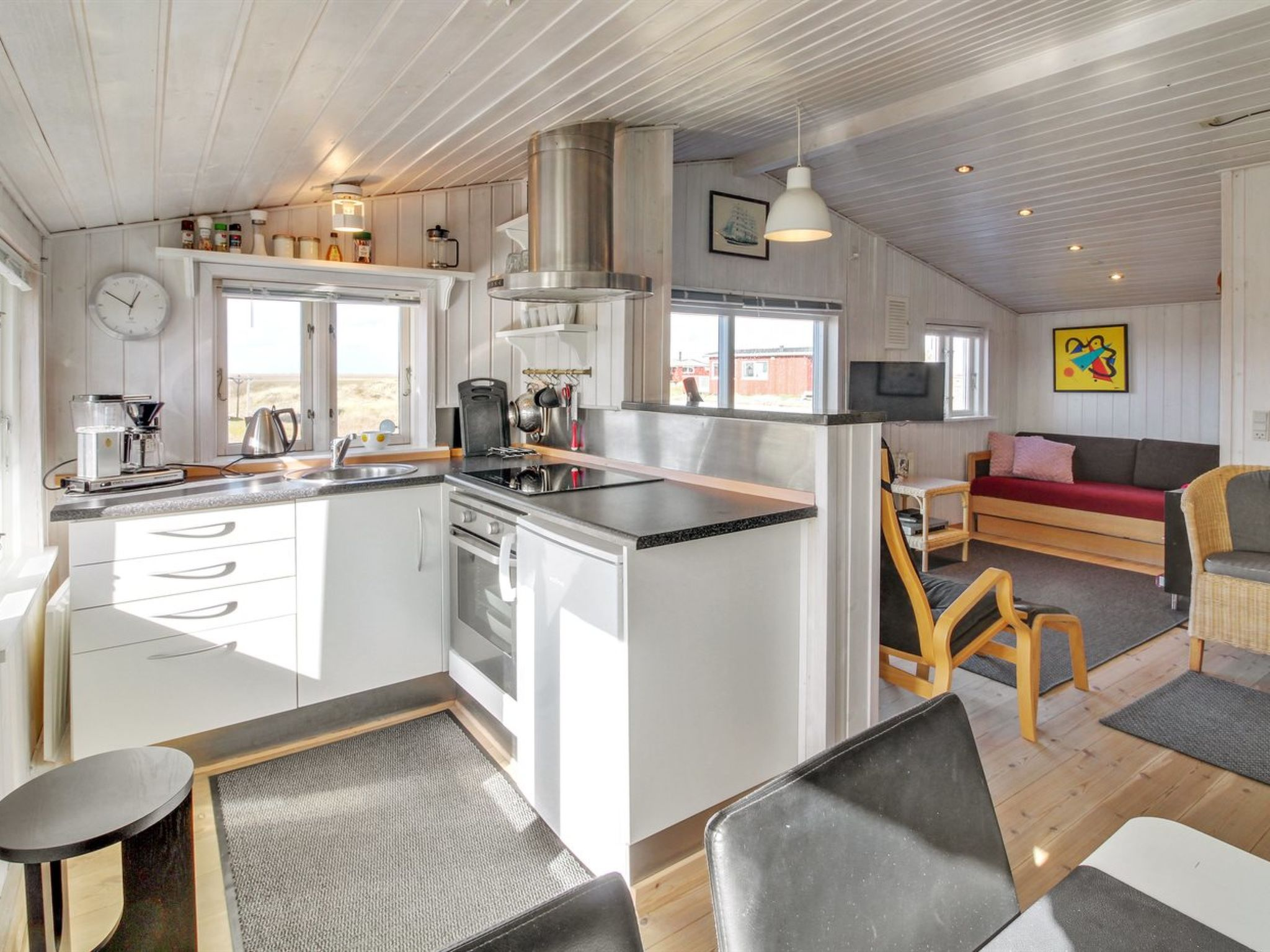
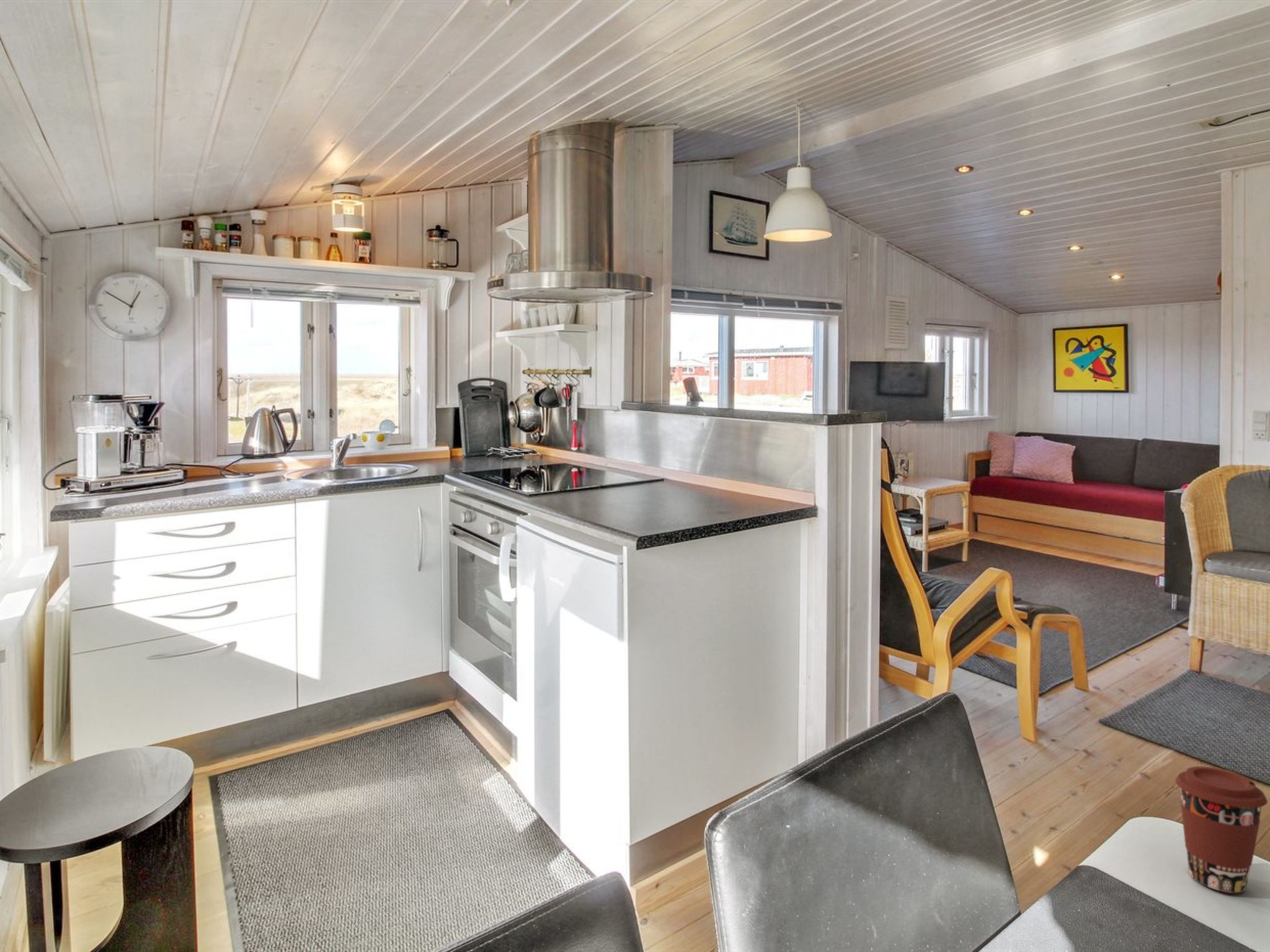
+ coffee cup [1175,766,1268,894]
